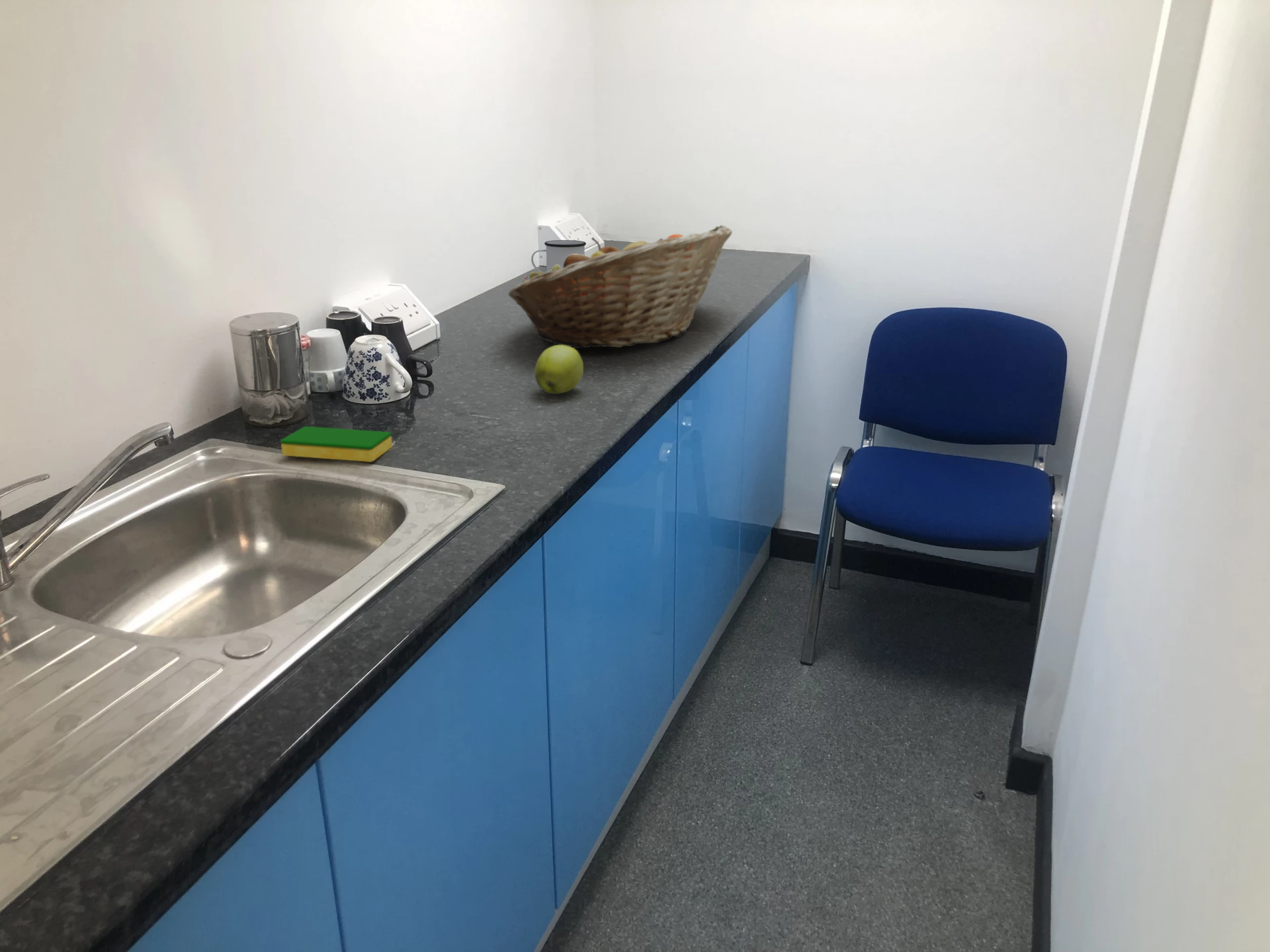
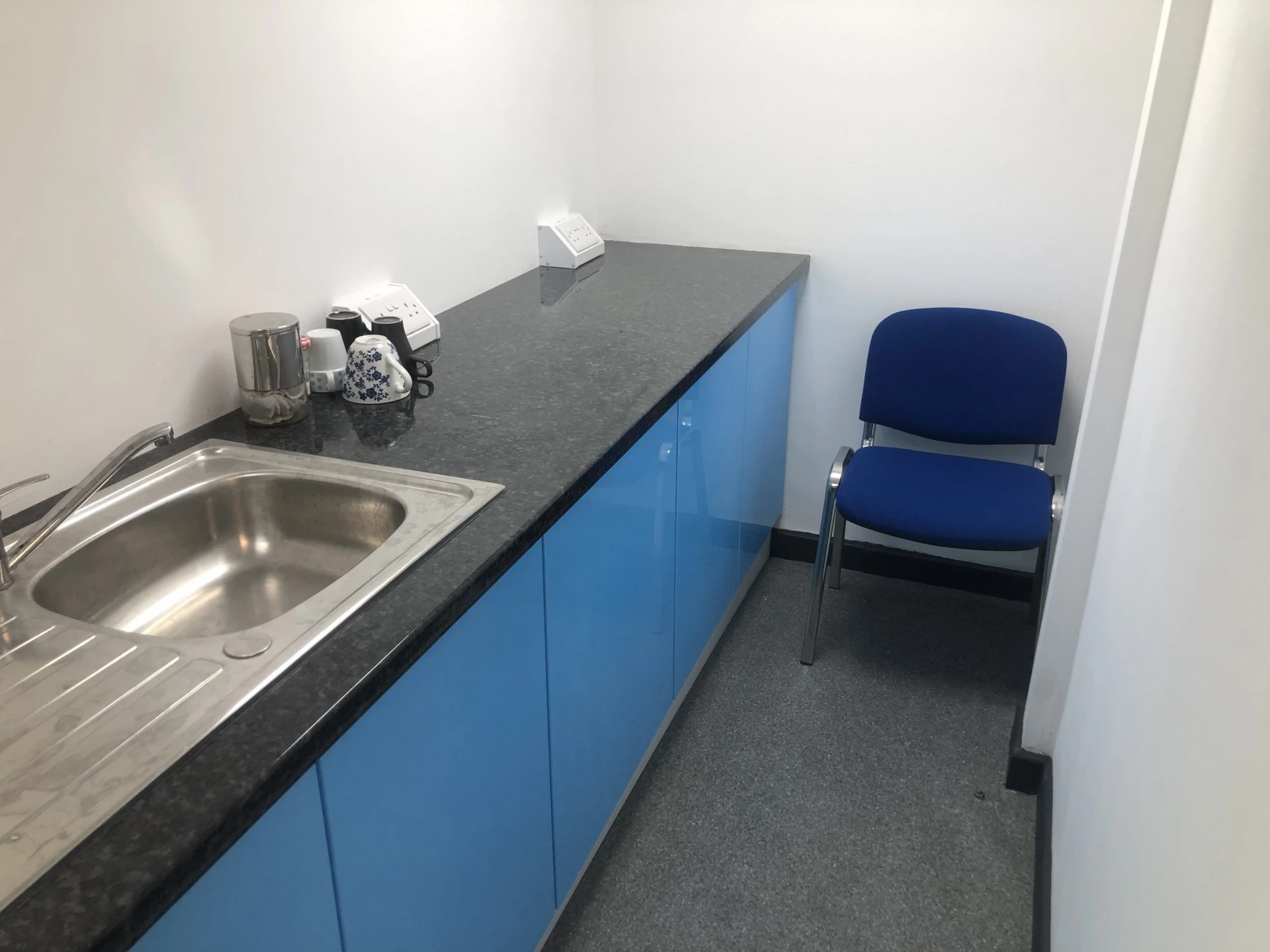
- fruit basket [507,225,733,349]
- dish sponge [280,426,393,463]
- apple [534,344,584,395]
- mug [530,239,587,273]
